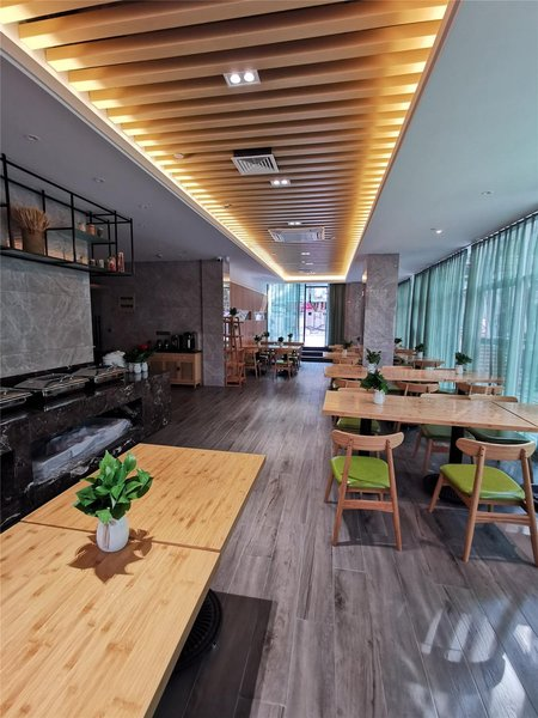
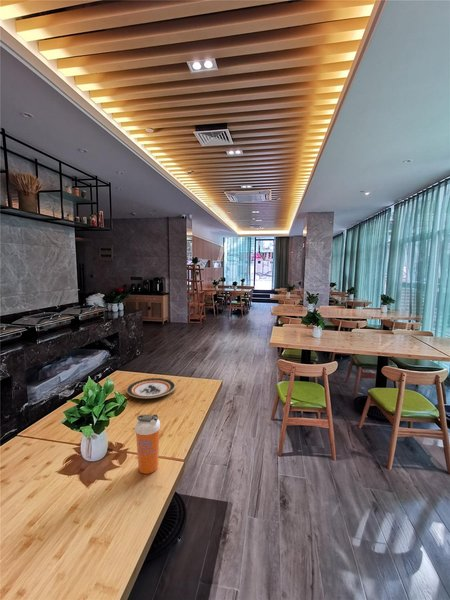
+ plate [126,377,176,399]
+ shaker bottle [134,413,161,475]
